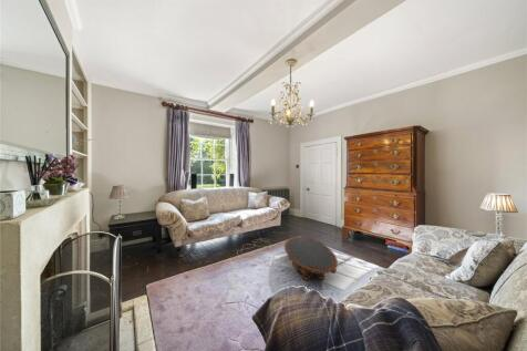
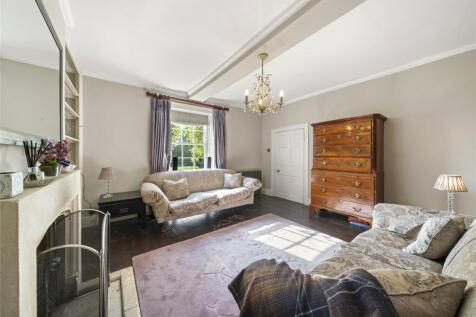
- coffee table [283,236,339,281]
